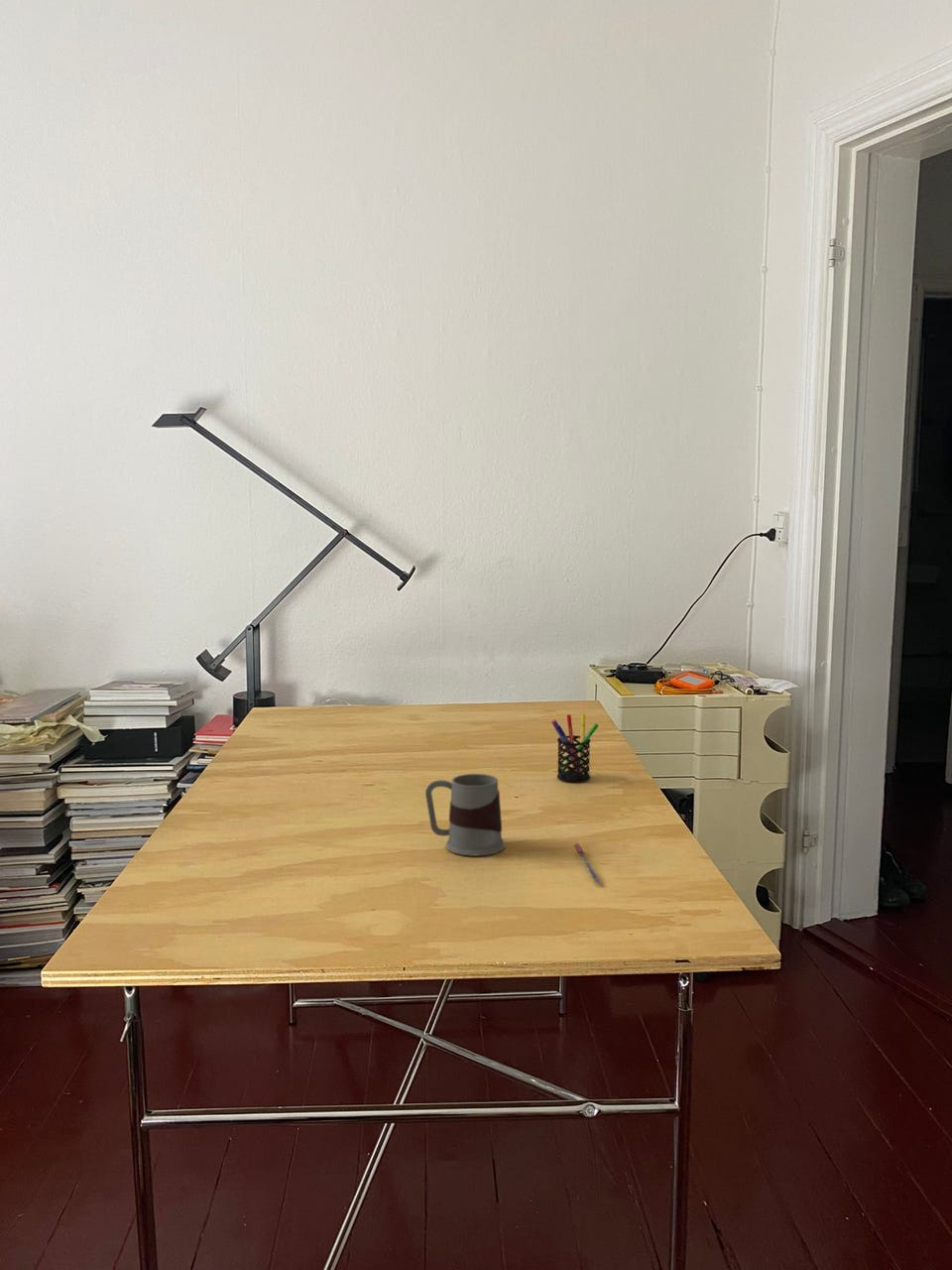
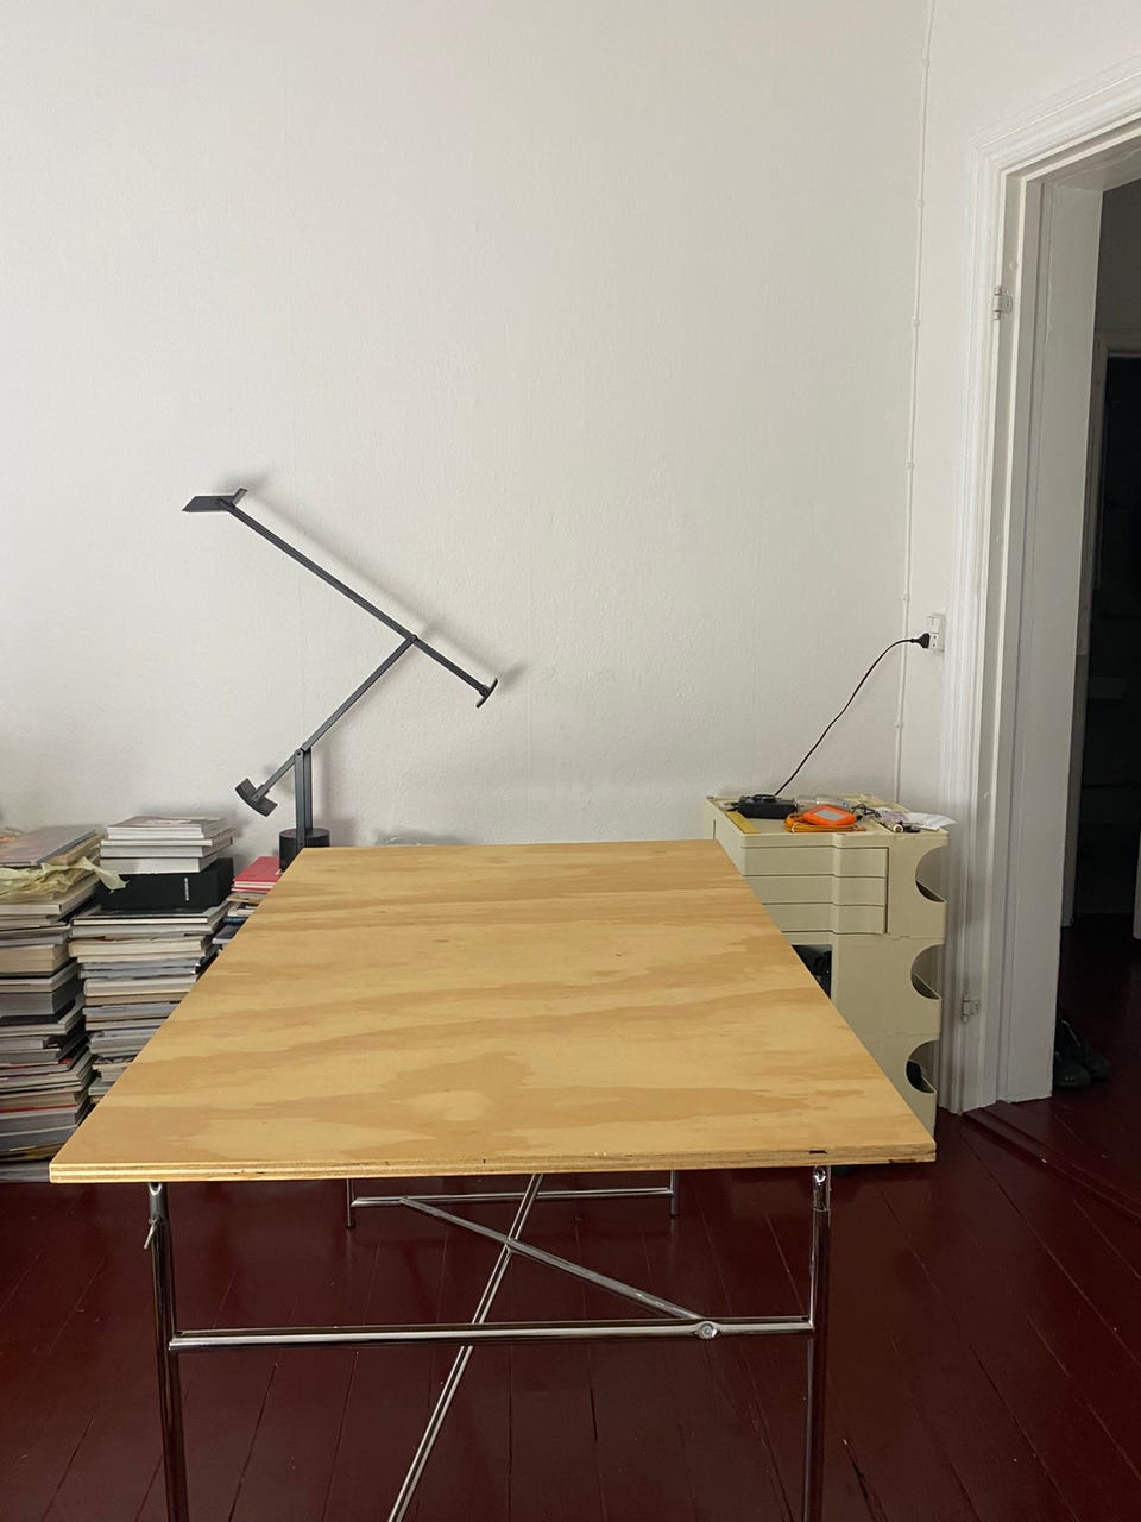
- pen [573,842,604,886]
- pen holder [550,713,599,783]
- mug [424,773,506,856]
